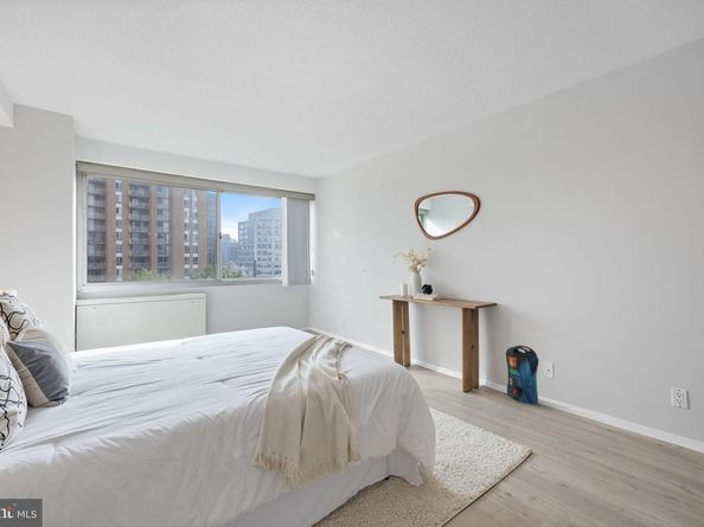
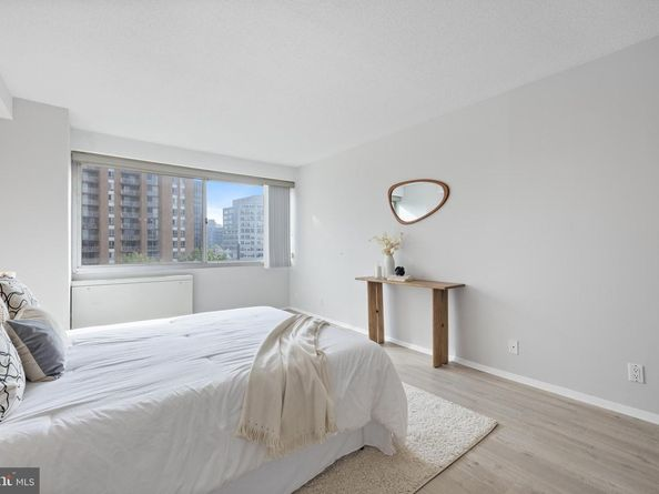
- pouch [505,345,540,405]
